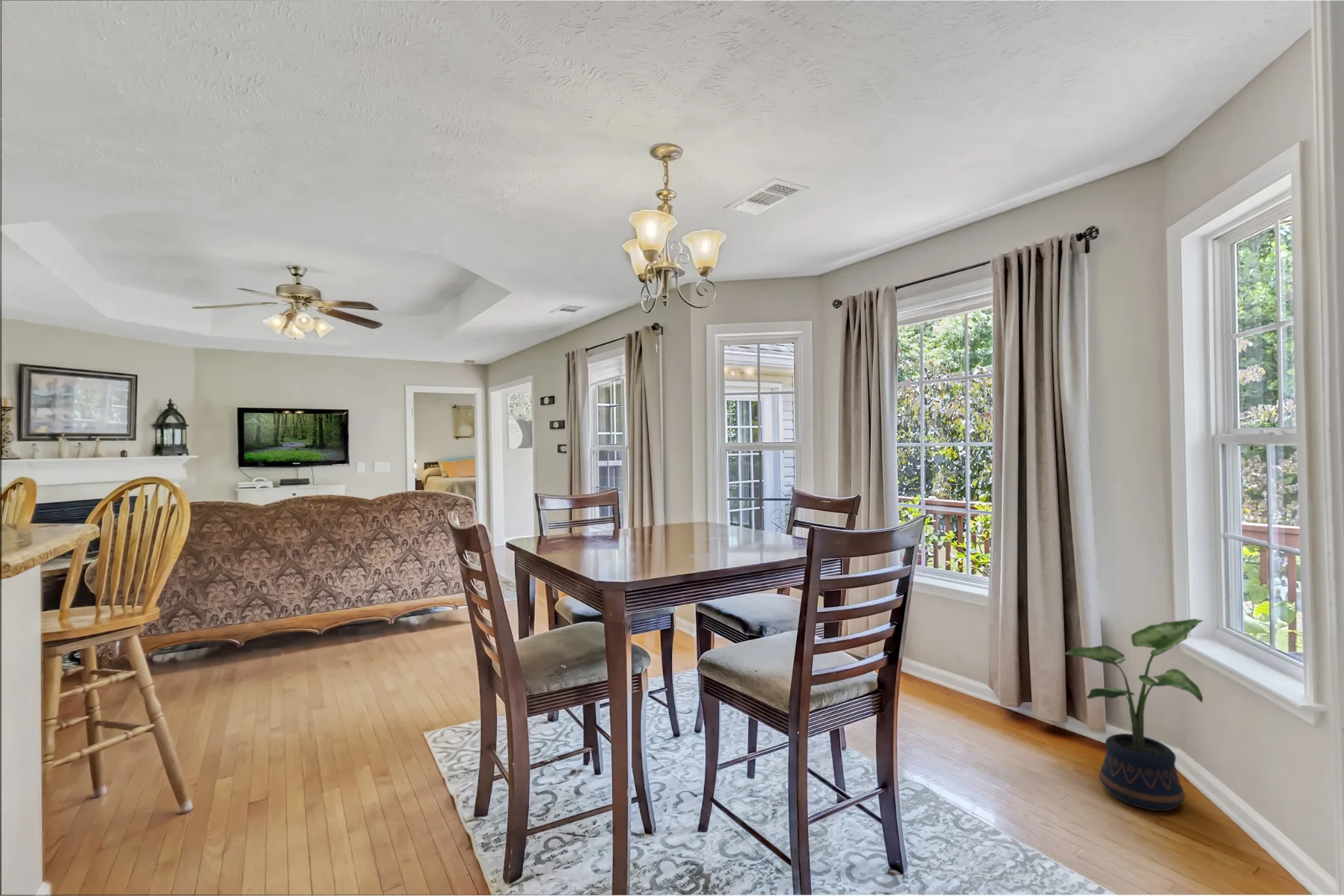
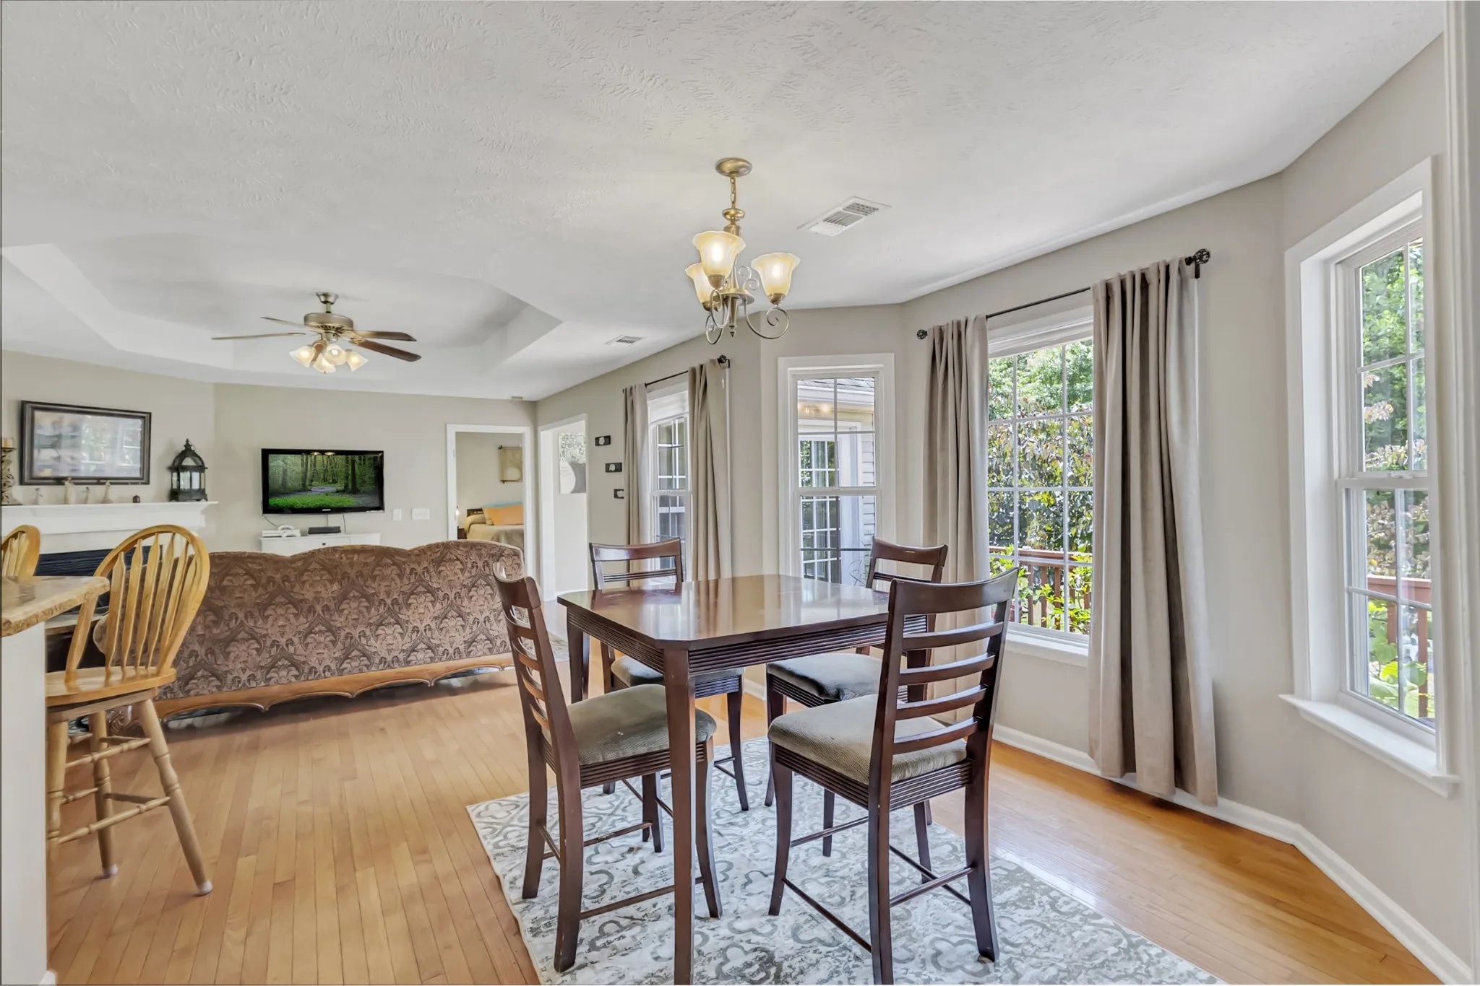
- potted plant [1064,618,1204,812]
